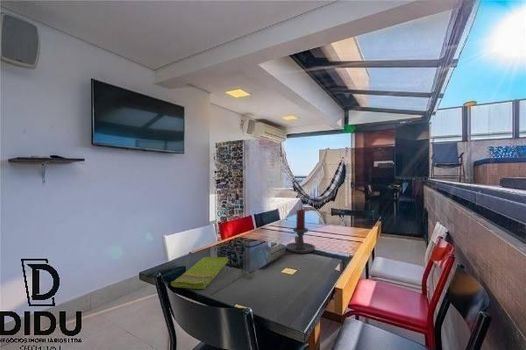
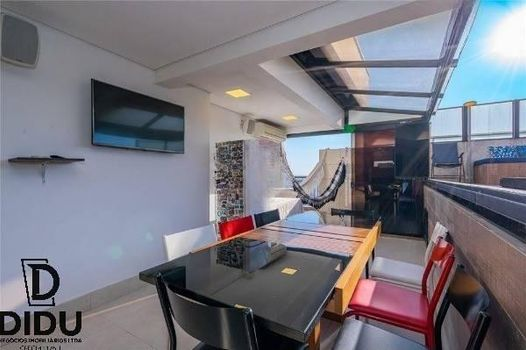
- candle holder [285,208,316,254]
- dish towel [170,255,230,290]
